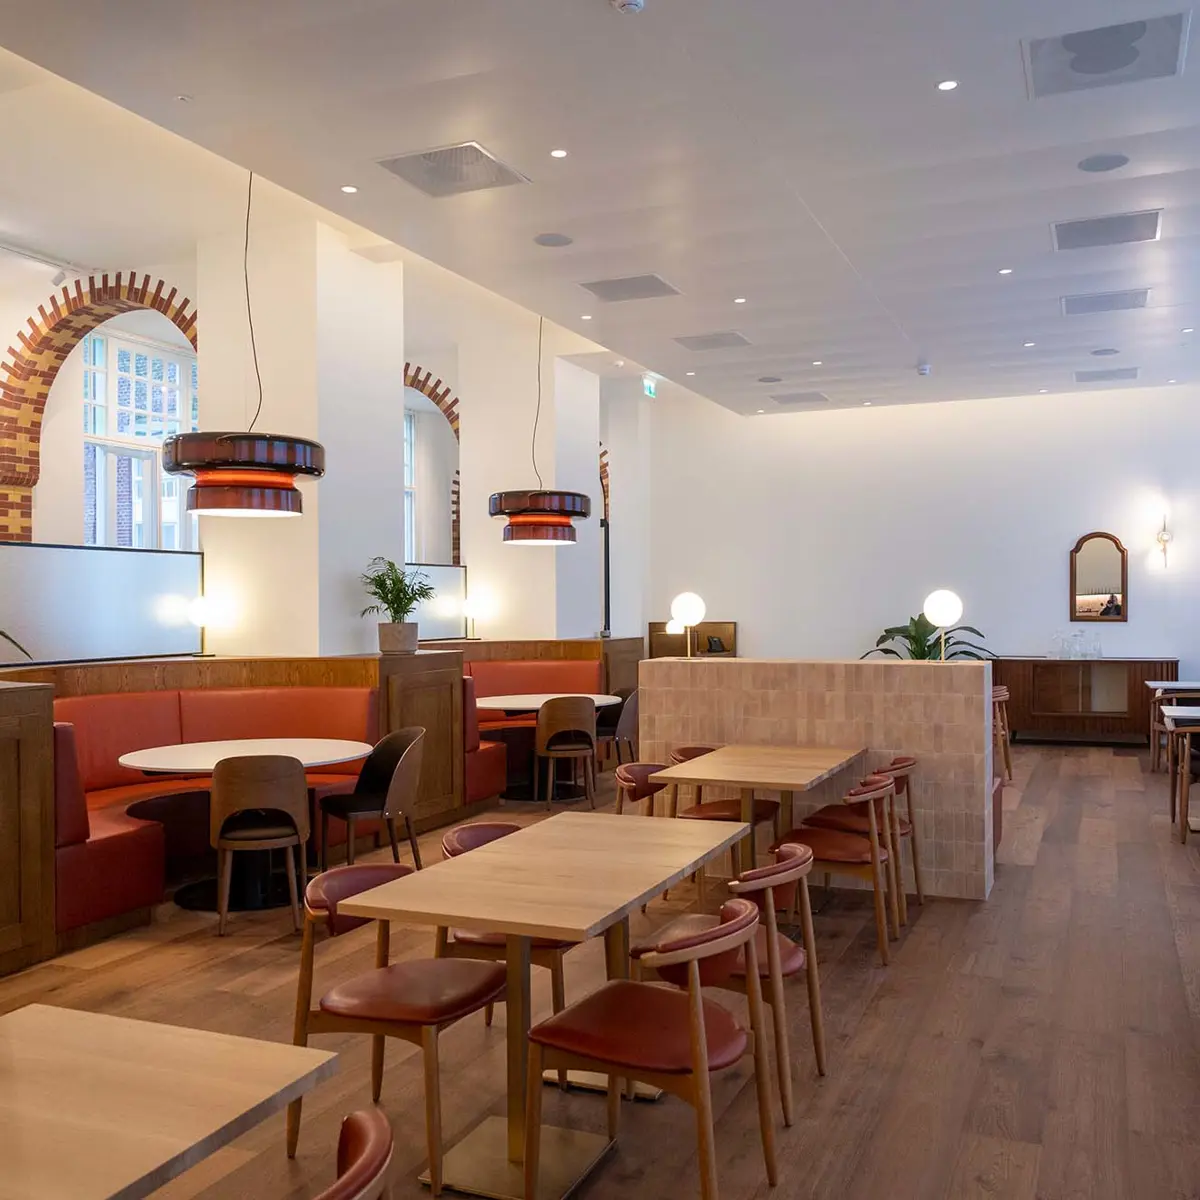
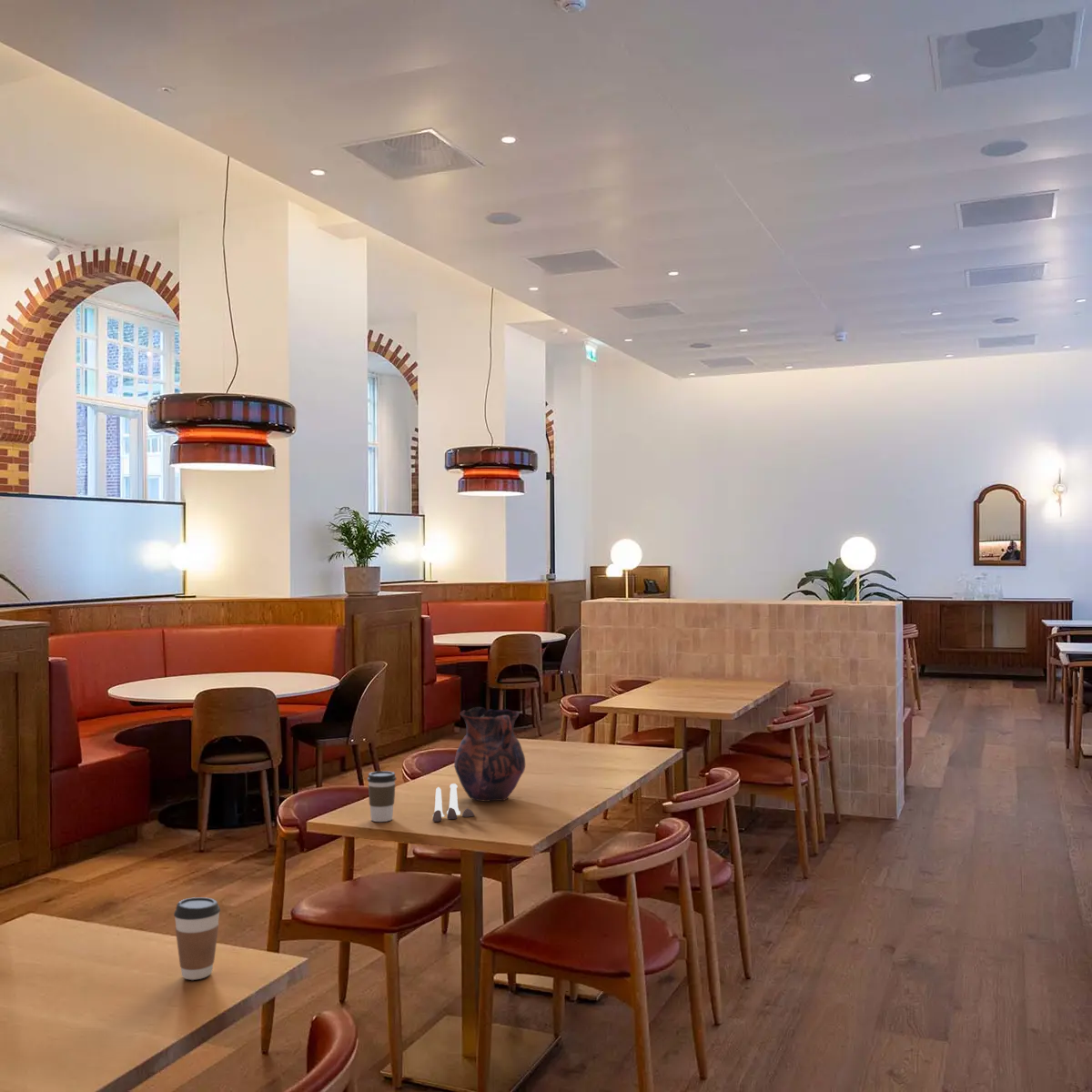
+ salt and pepper shaker set [431,783,475,823]
+ coffee cup [173,896,221,981]
+ coffee cup [367,770,397,823]
+ vase [453,706,526,803]
